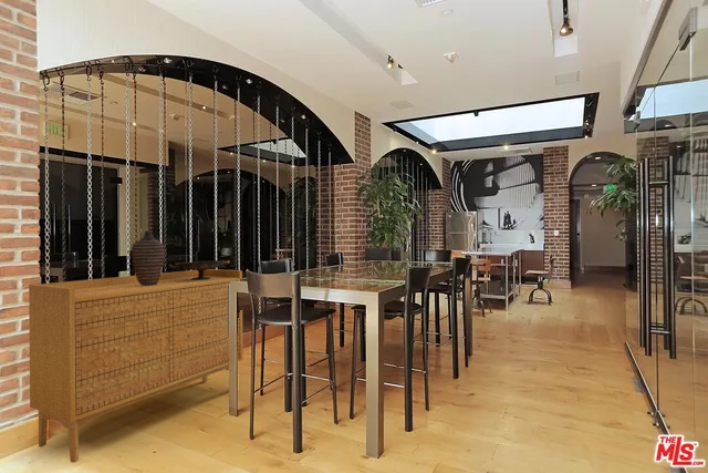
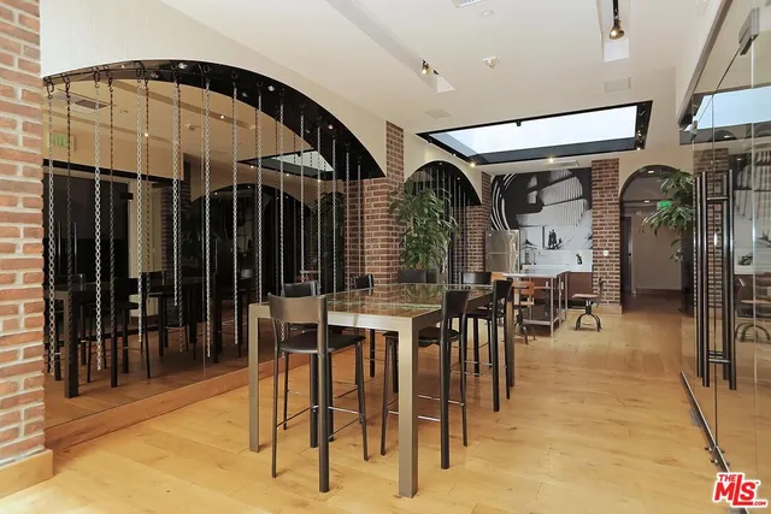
- decorative bowl [167,259,231,280]
- sideboard [28,268,244,463]
- decorative vase [131,230,166,286]
